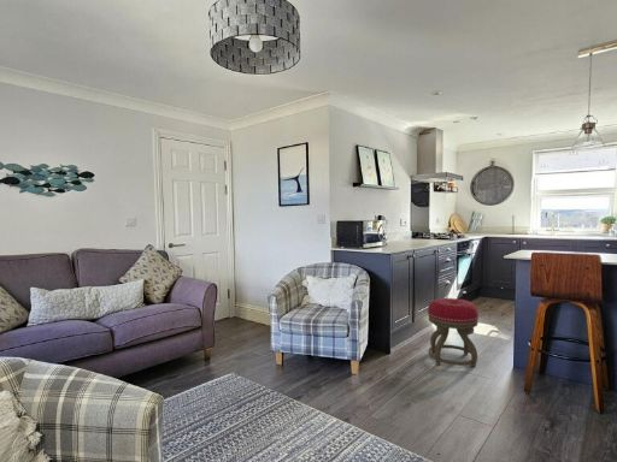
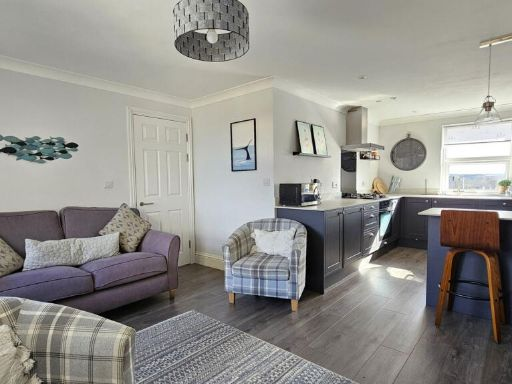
- stool [427,297,480,369]
